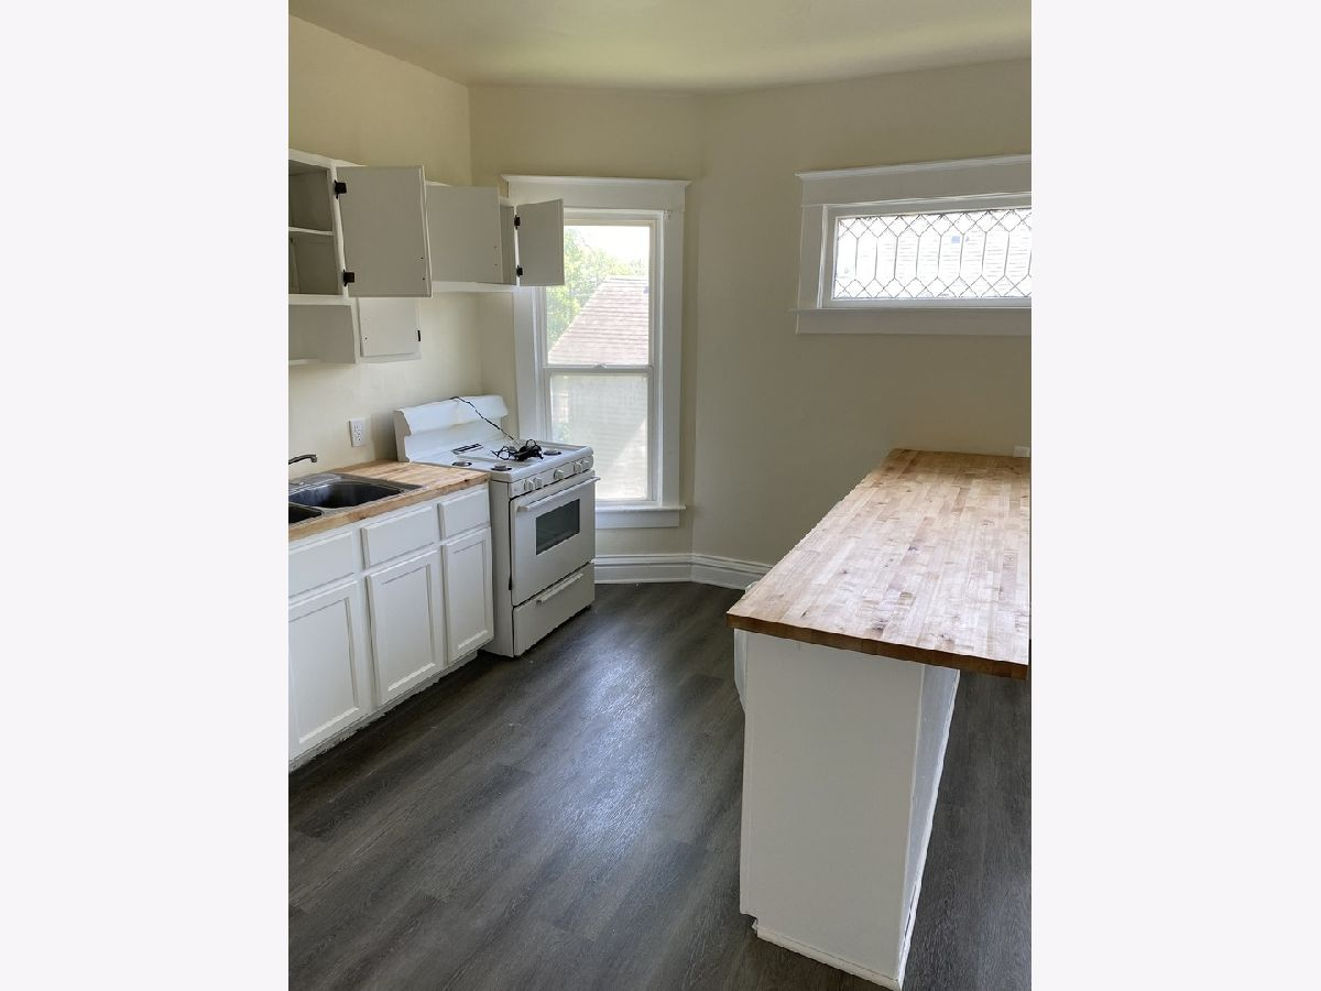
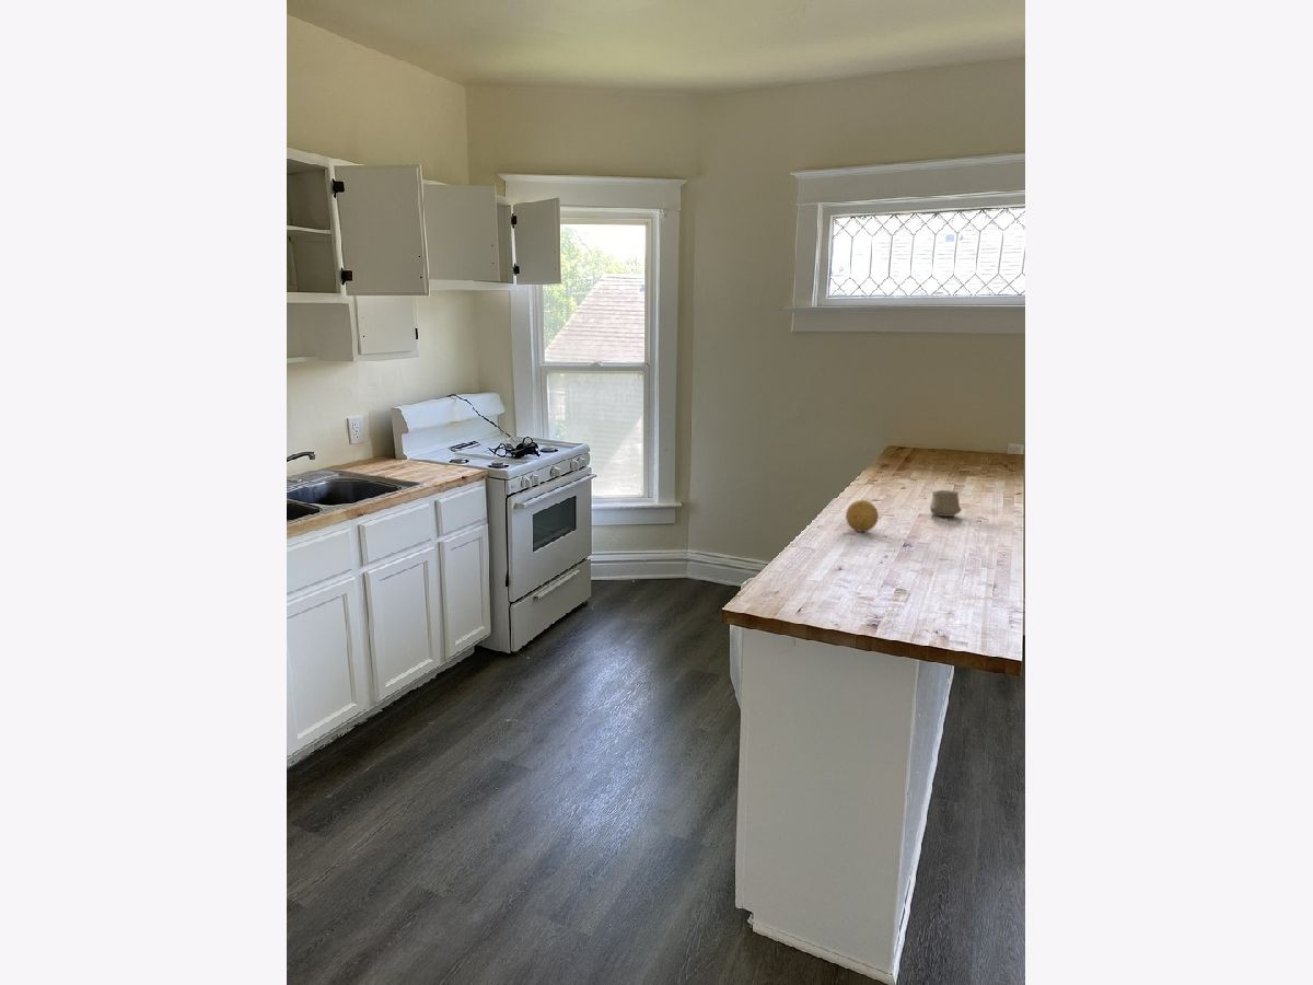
+ cup [929,489,963,518]
+ fruit [845,499,880,533]
